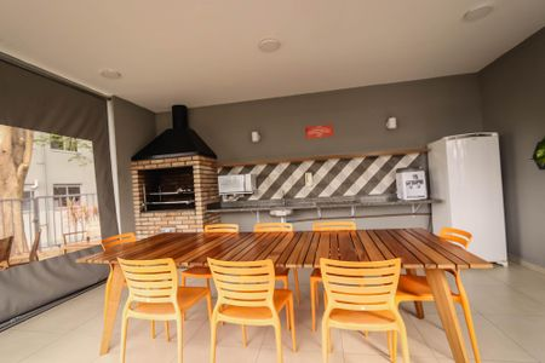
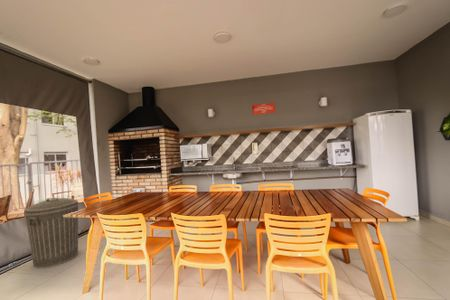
+ trash can [23,197,80,269]
